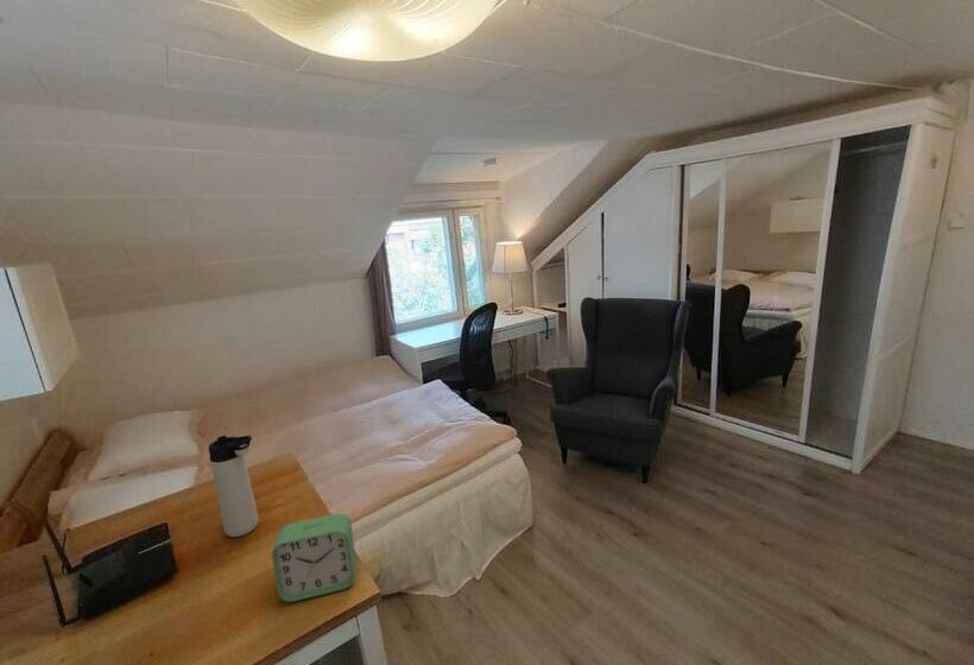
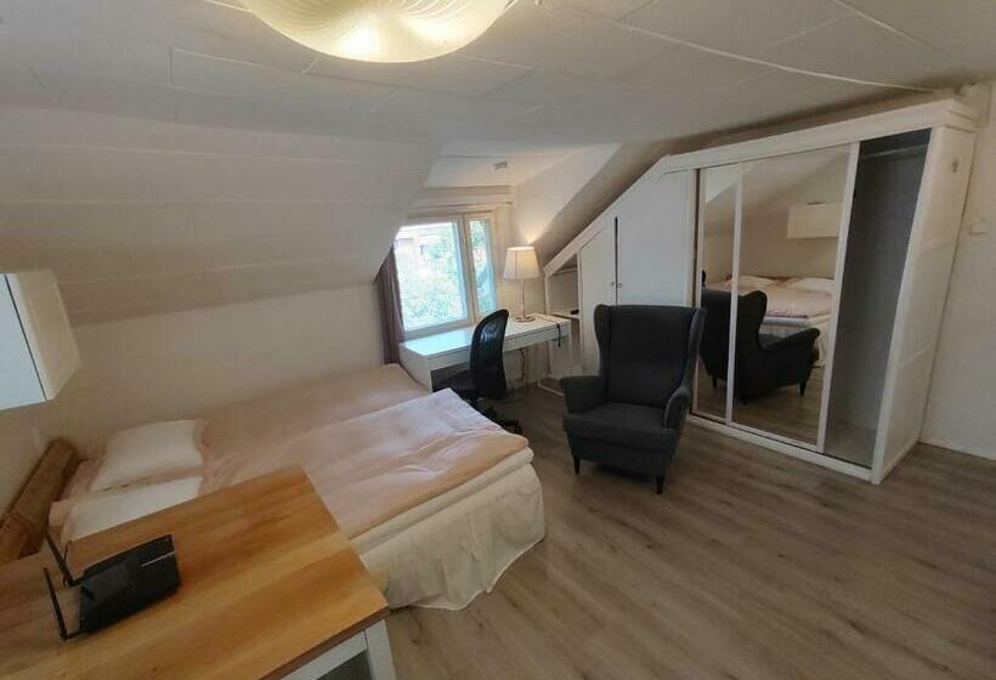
- alarm clock [271,513,358,603]
- thermos bottle [208,435,259,538]
